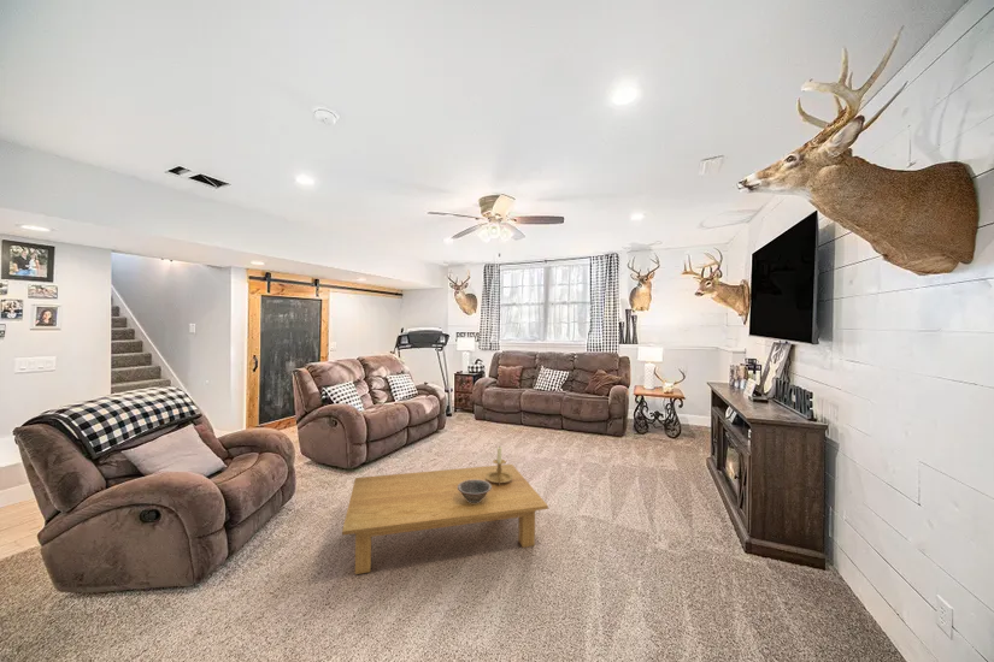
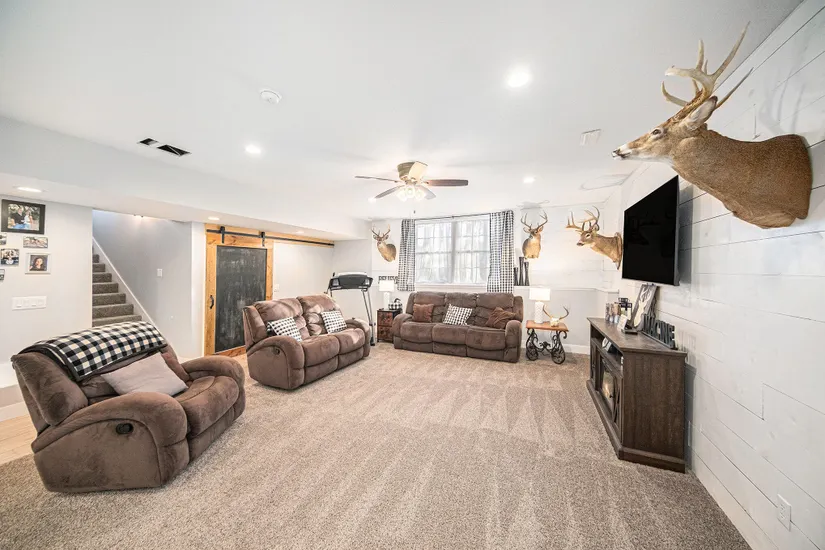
- decorative bowl [458,479,492,503]
- coffee table [341,463,549,575]
- candle holder [486,445,513,485]
